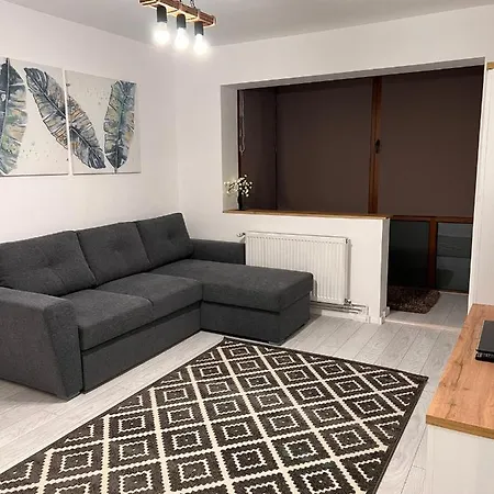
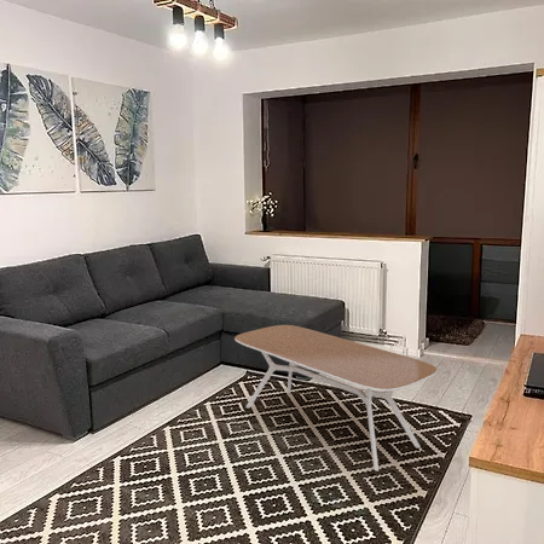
+ coffee table [233,324,438,473]
